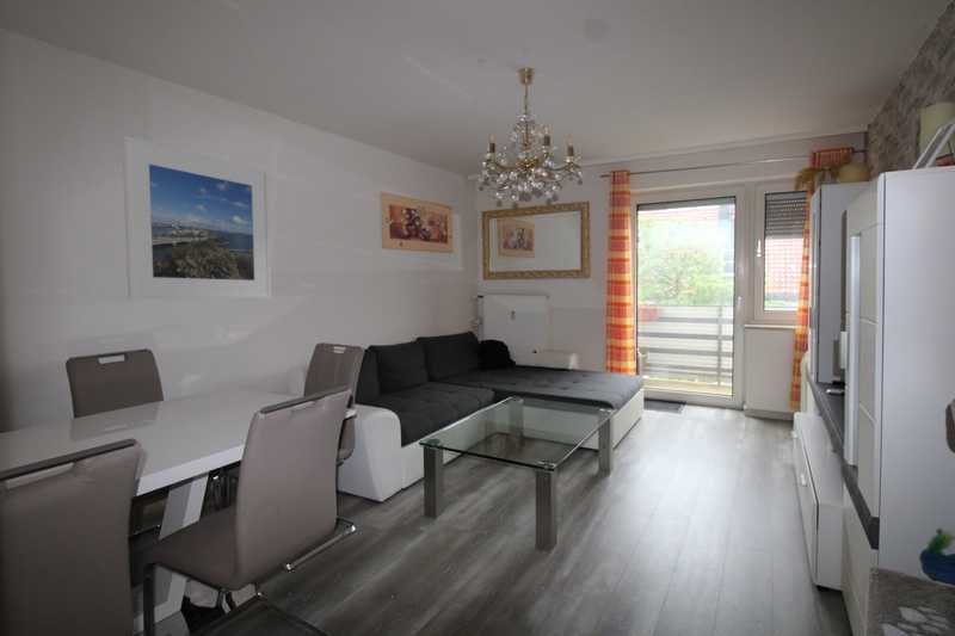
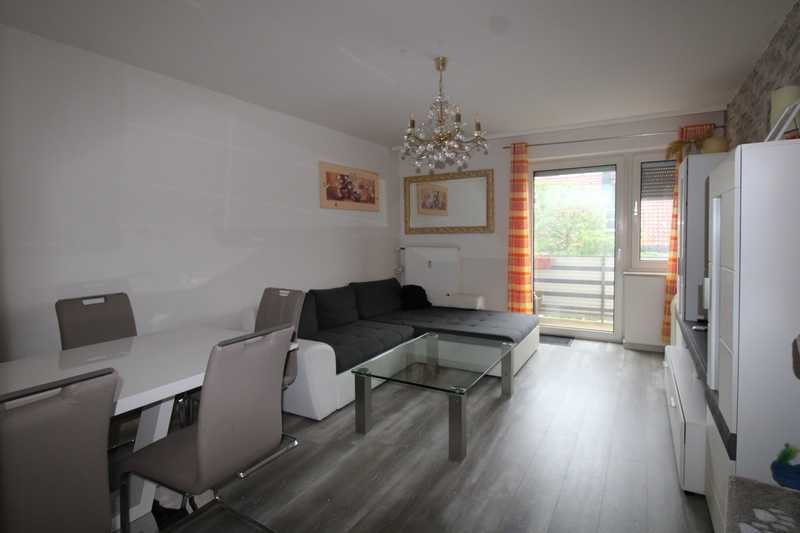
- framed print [121,135,272,301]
